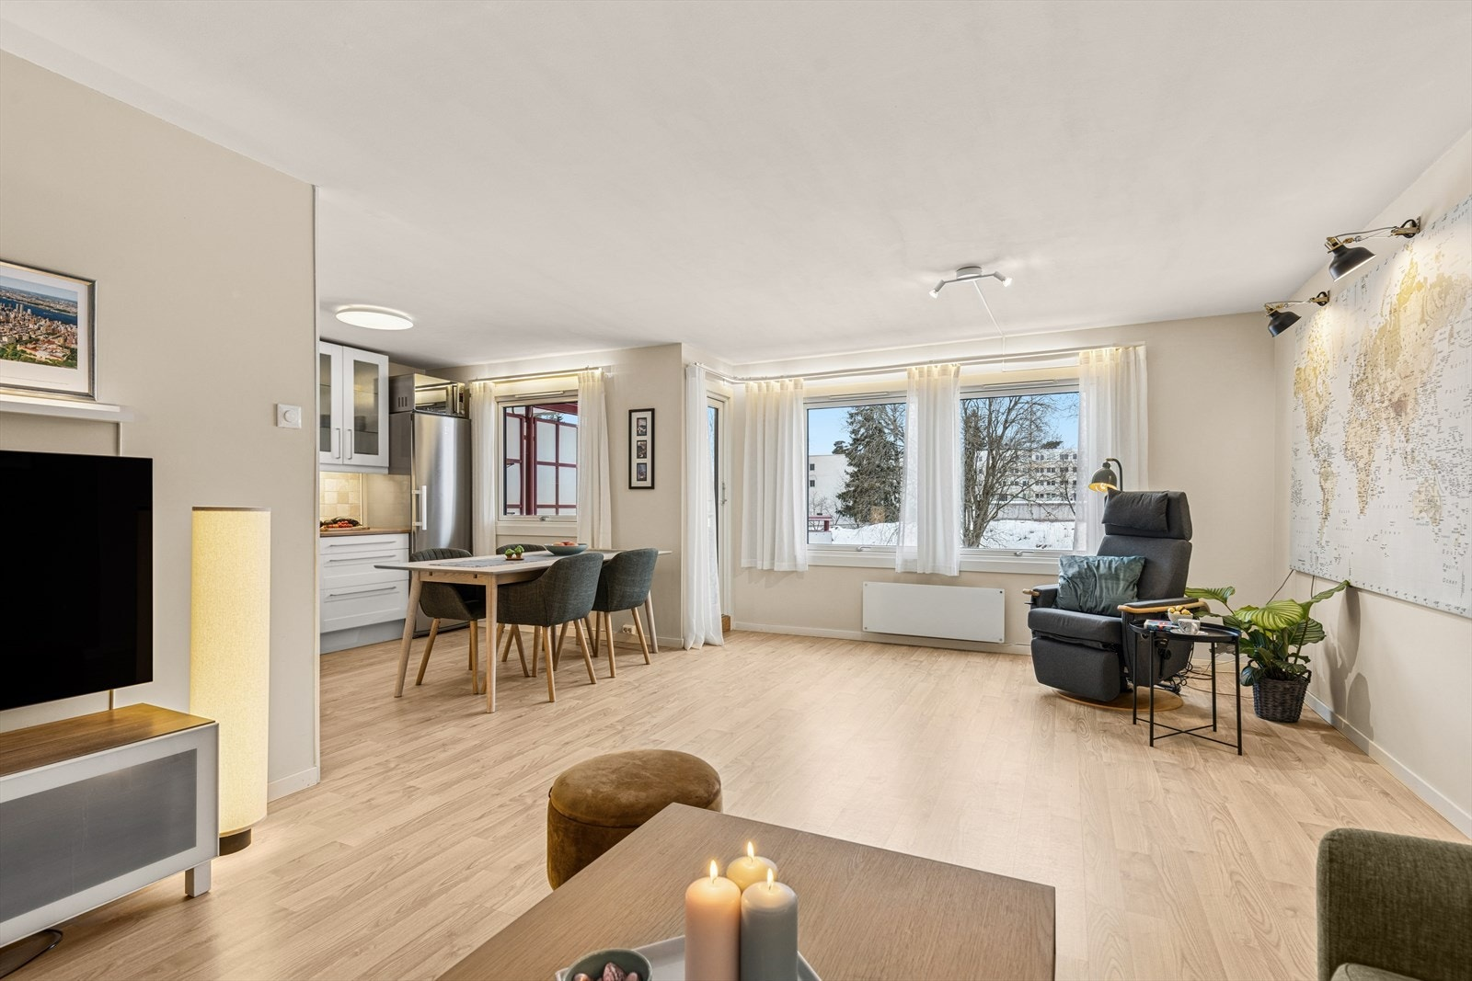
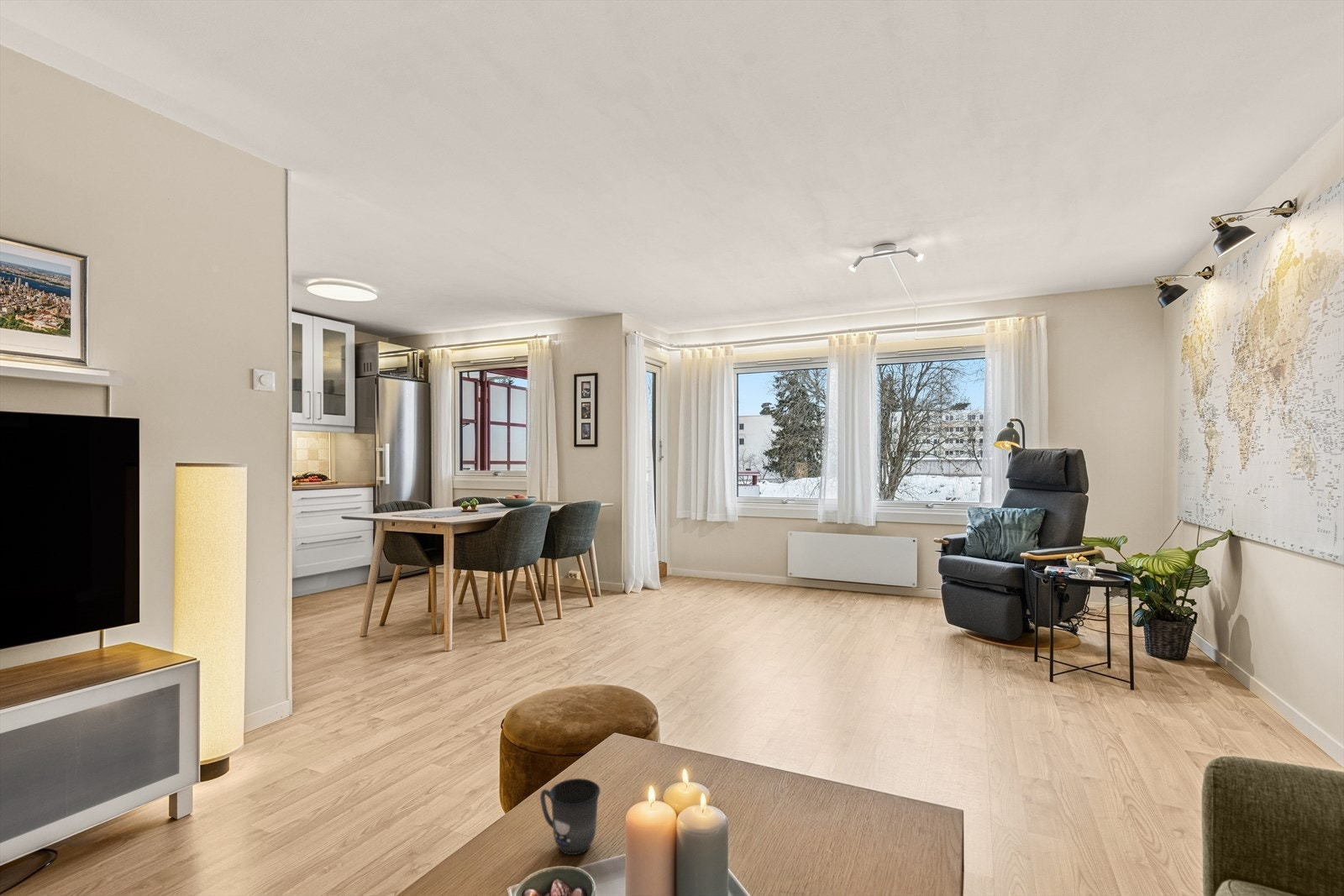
+ mug [539,778,601,856]
